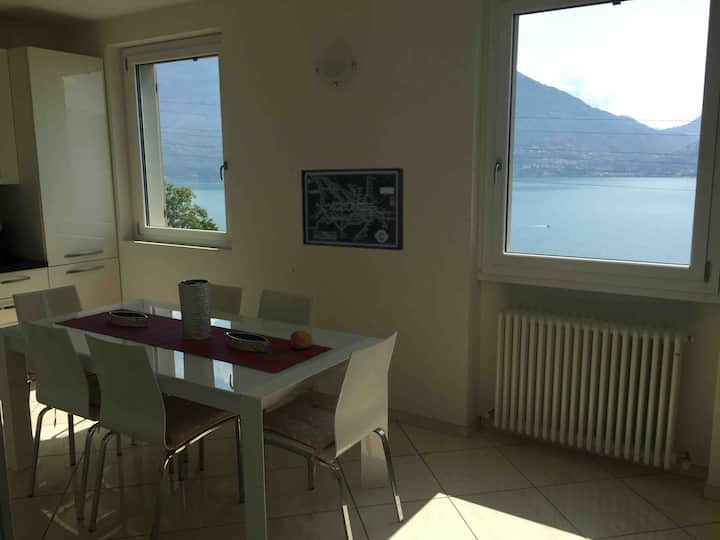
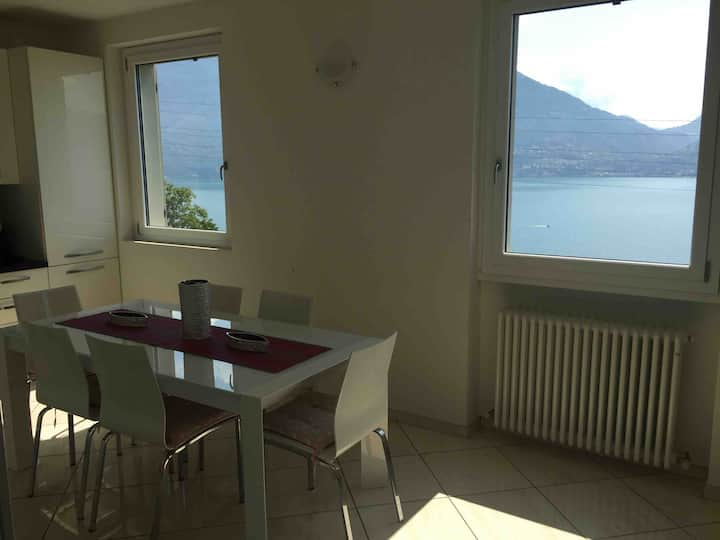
- wall art [300,167,405,252]
- fruit [289,329,314,350]
